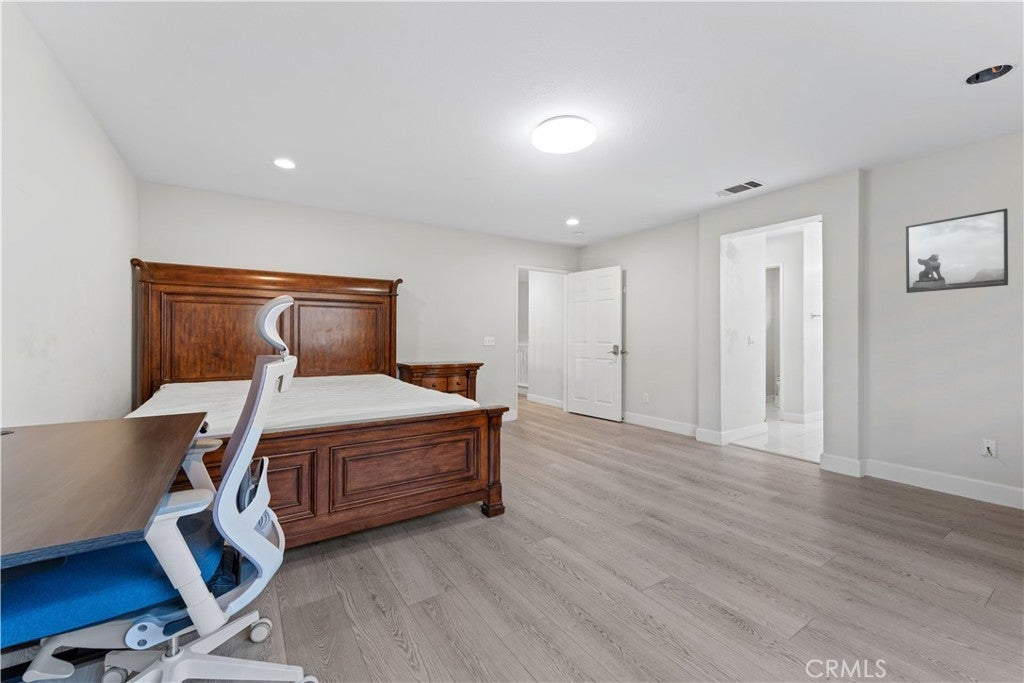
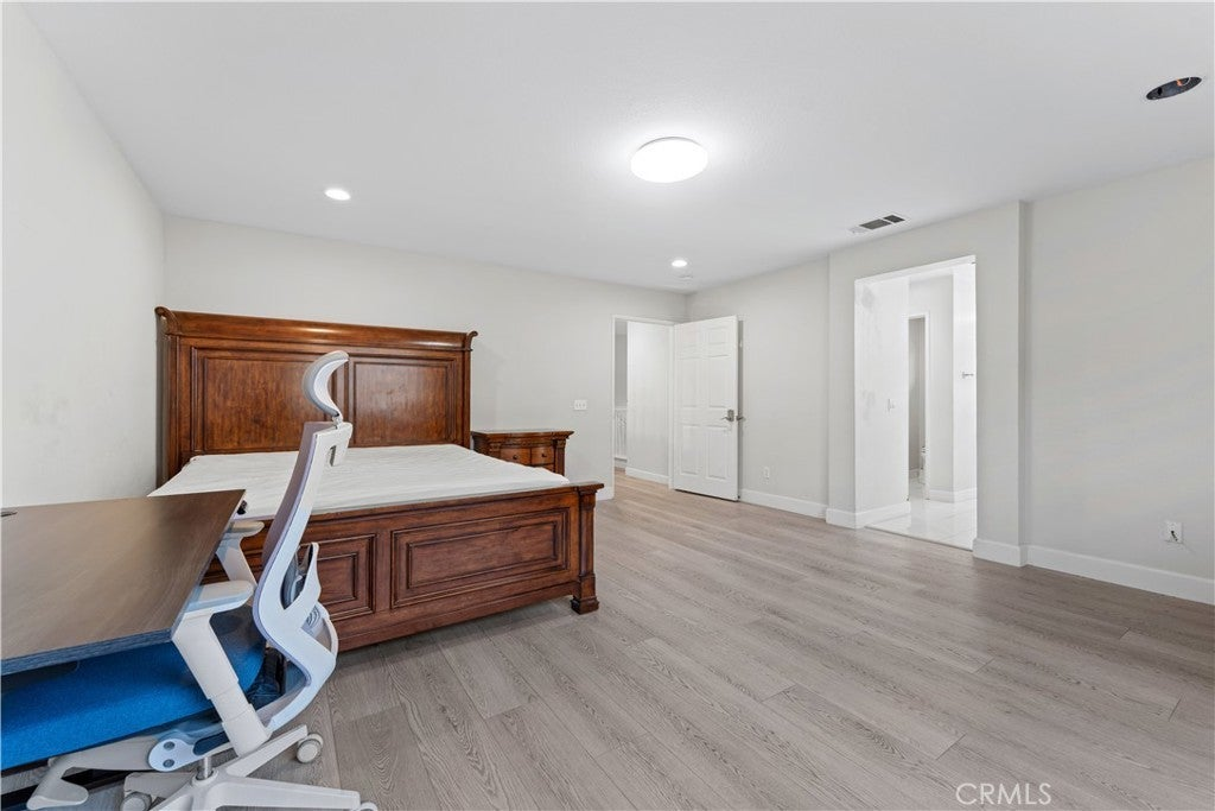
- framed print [905,207,1009,294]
